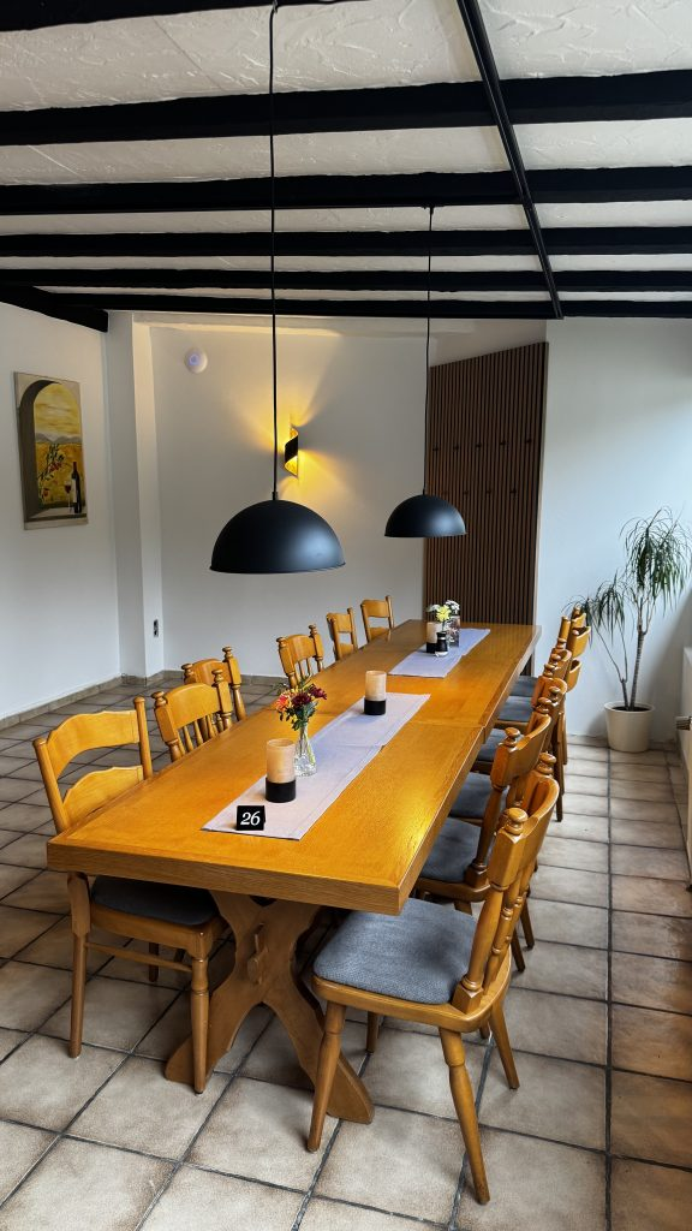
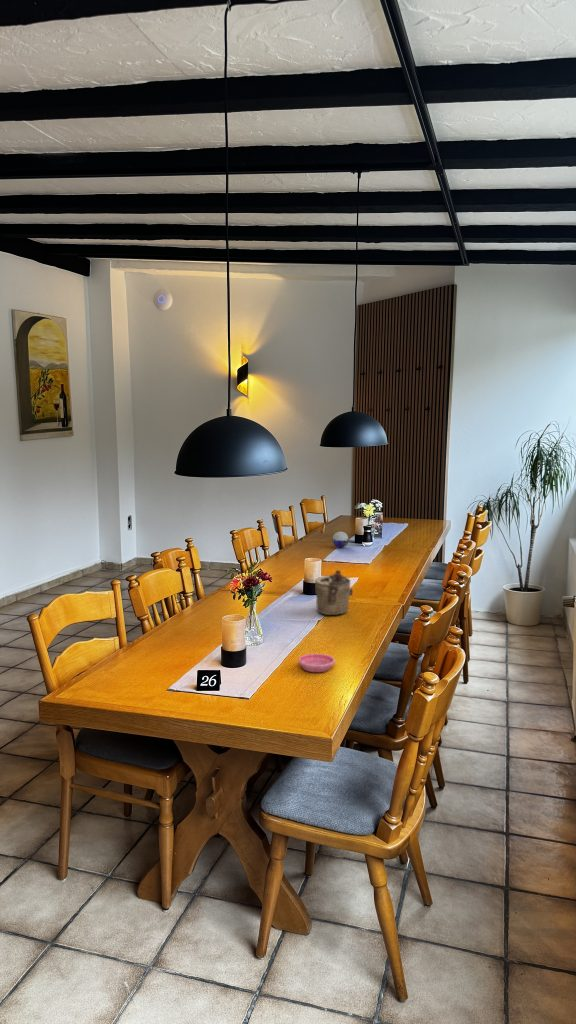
+ teapot [314,569,354,616]
+ decorative orb [332,531,350,548]
+ saucer [297,653,336,673]
